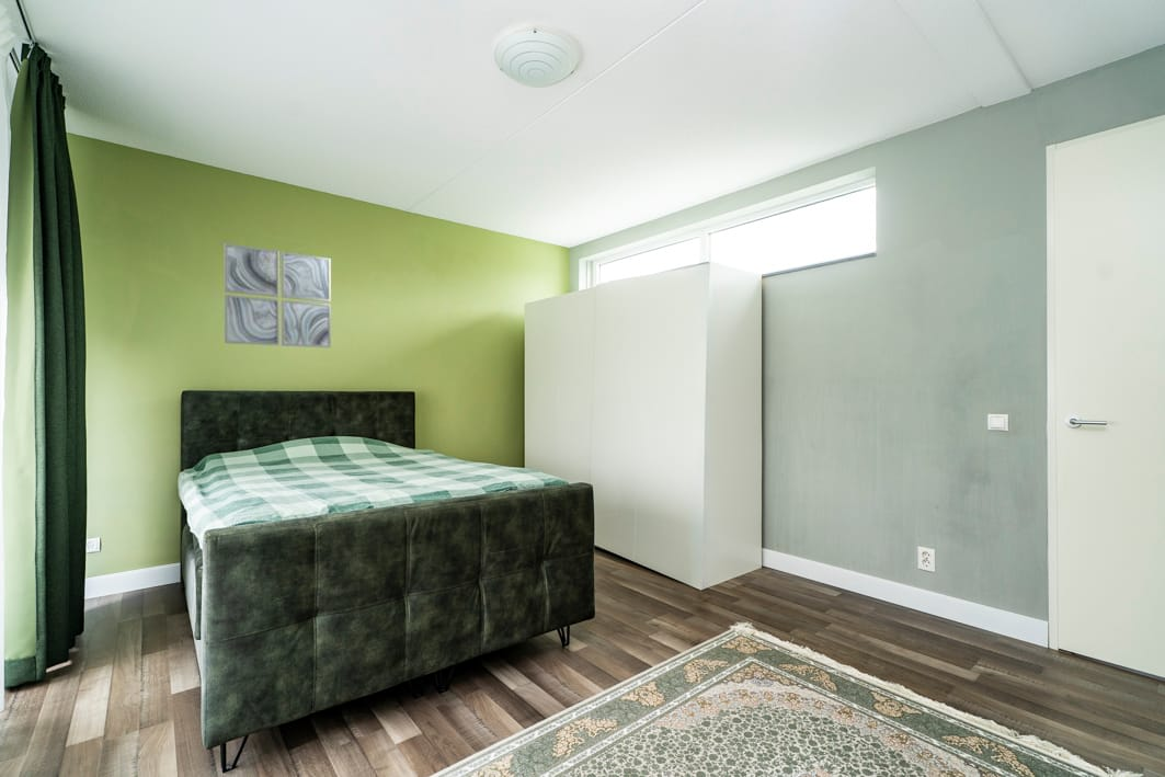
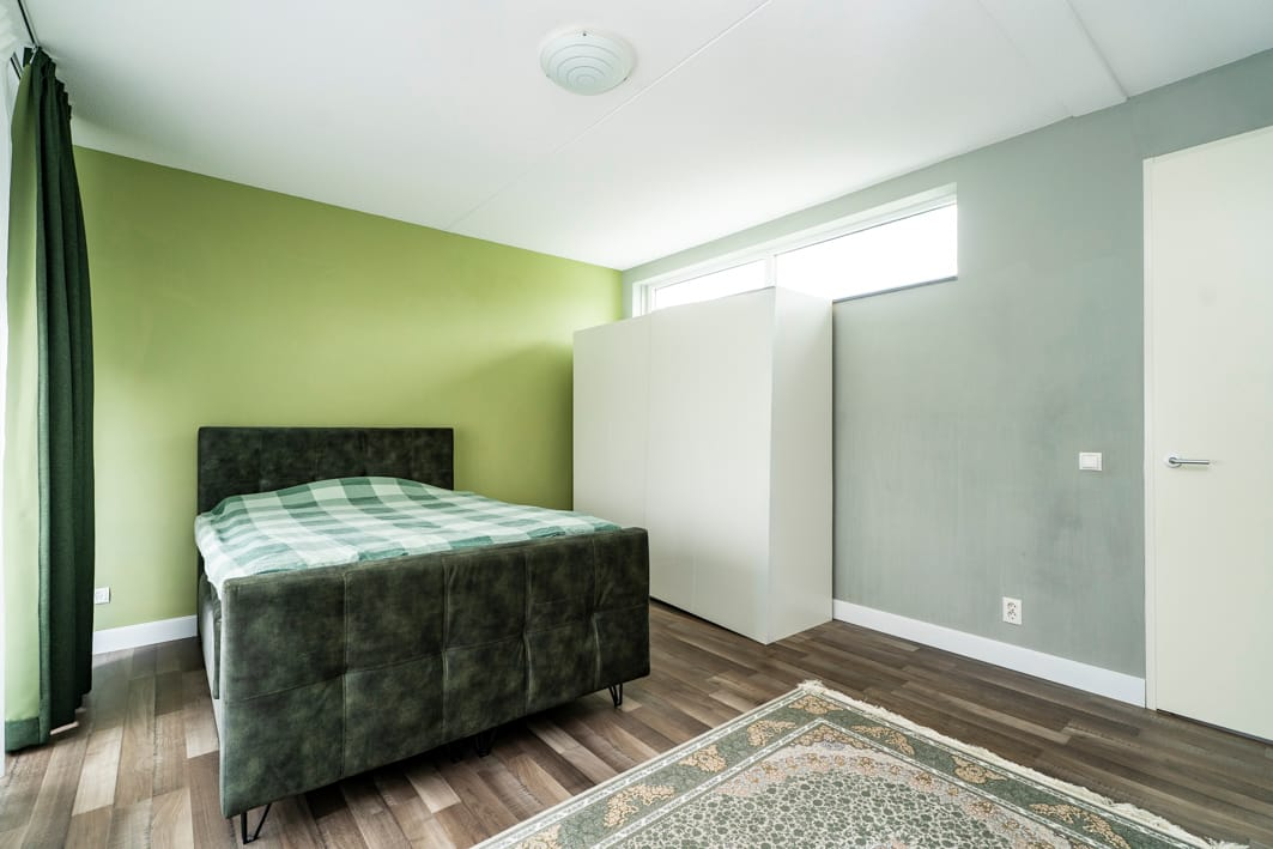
- wall art [224,242,332,348]
